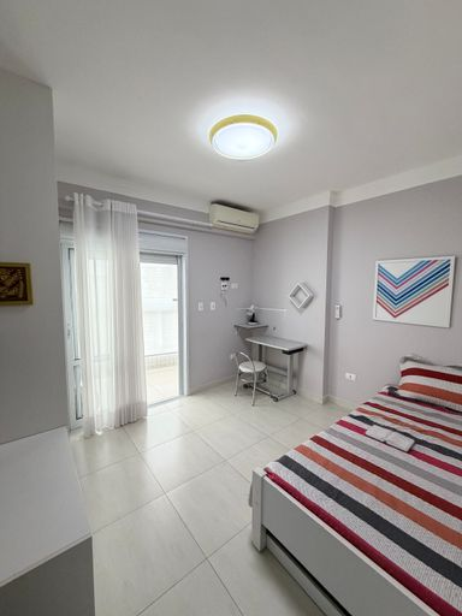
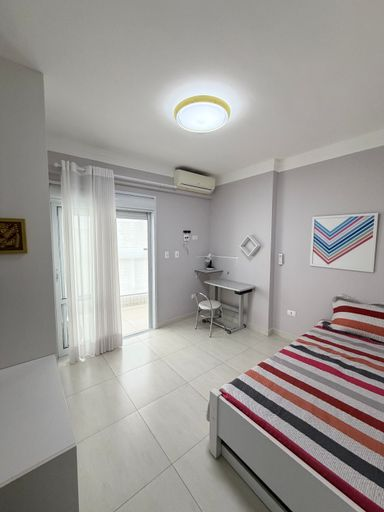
- hardback book [365,424,416,454]
